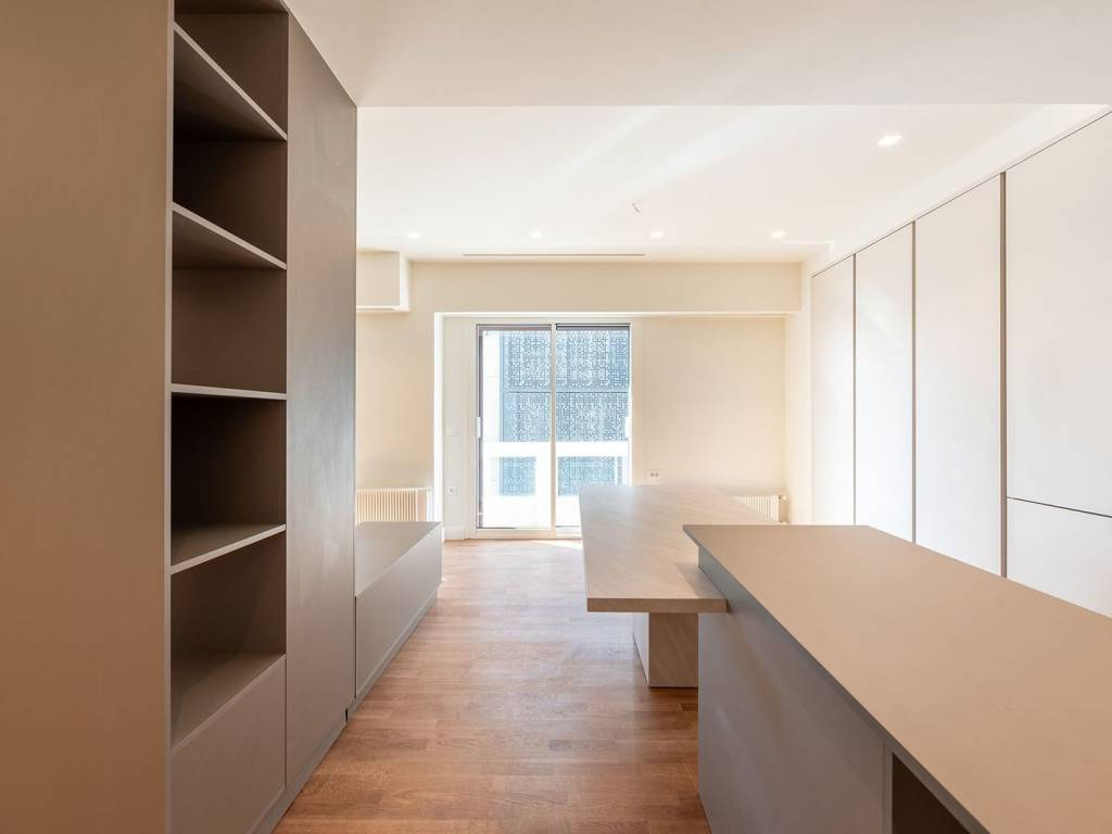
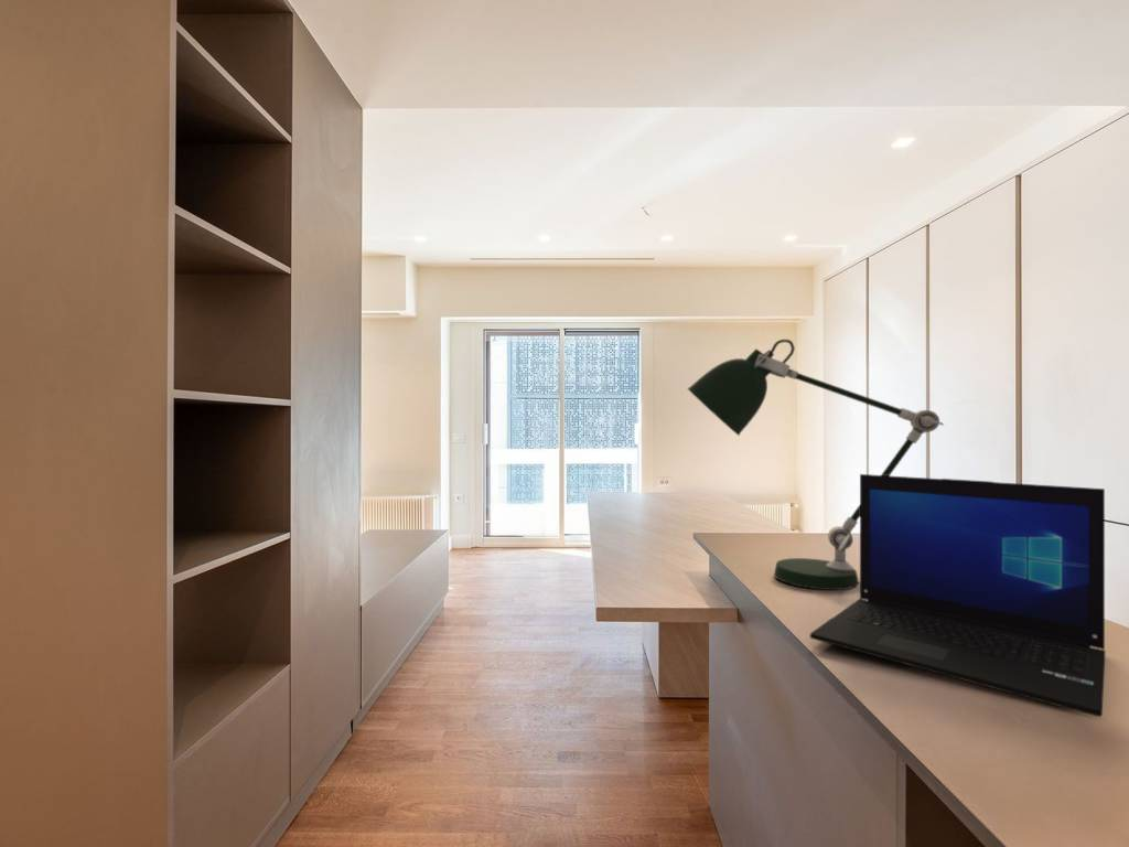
+ desk lamp [687,339,945,591]
+ laptop [809,473,1107,718]
